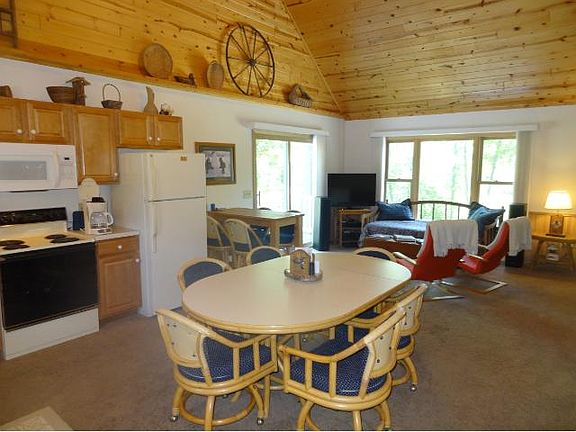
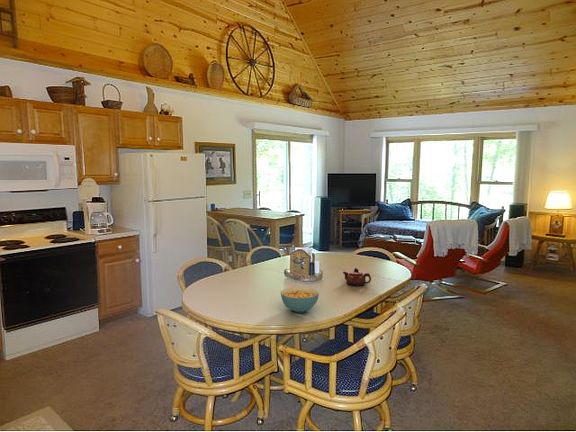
+ cereal bowl [280,286,320,314]
+ teapot [342,267,372,287]
